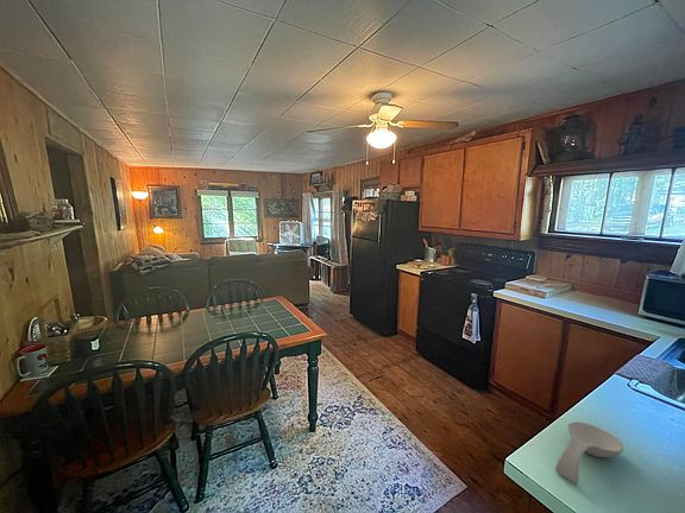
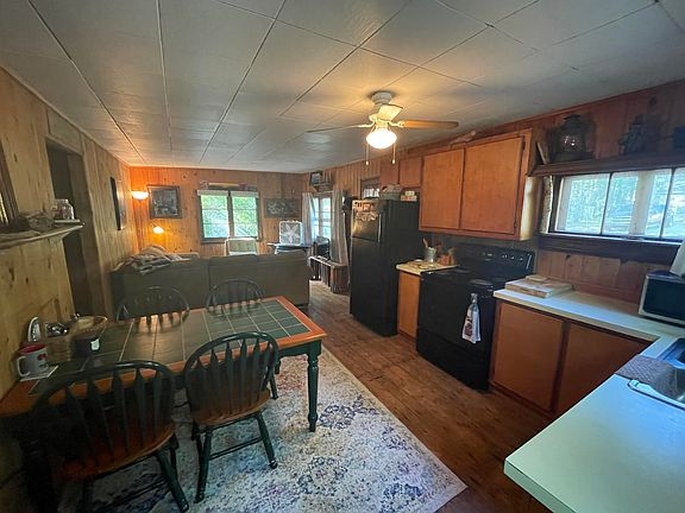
- spoon rest [554,420,624,486]
